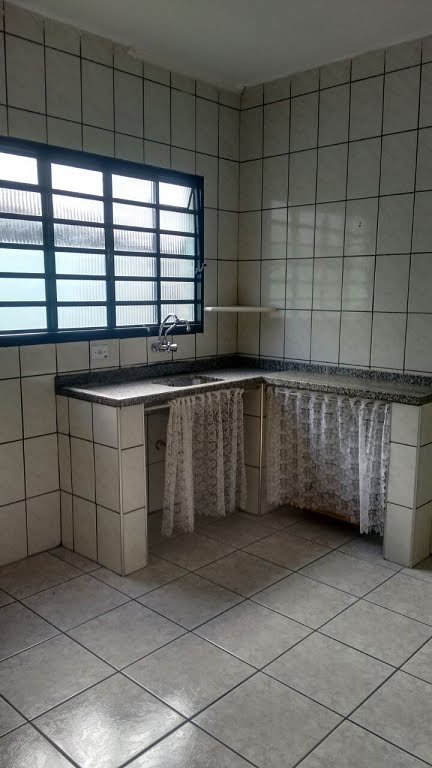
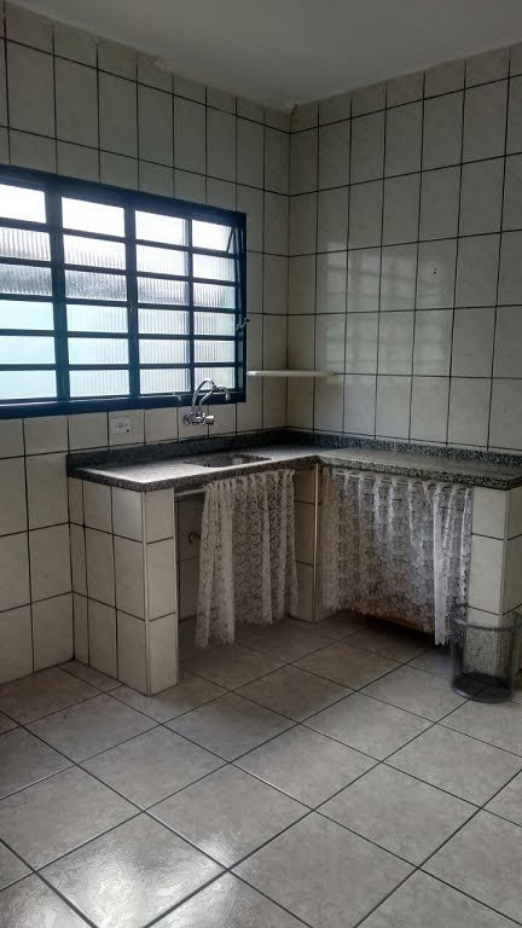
+ waste bin [447,602,522,703]
